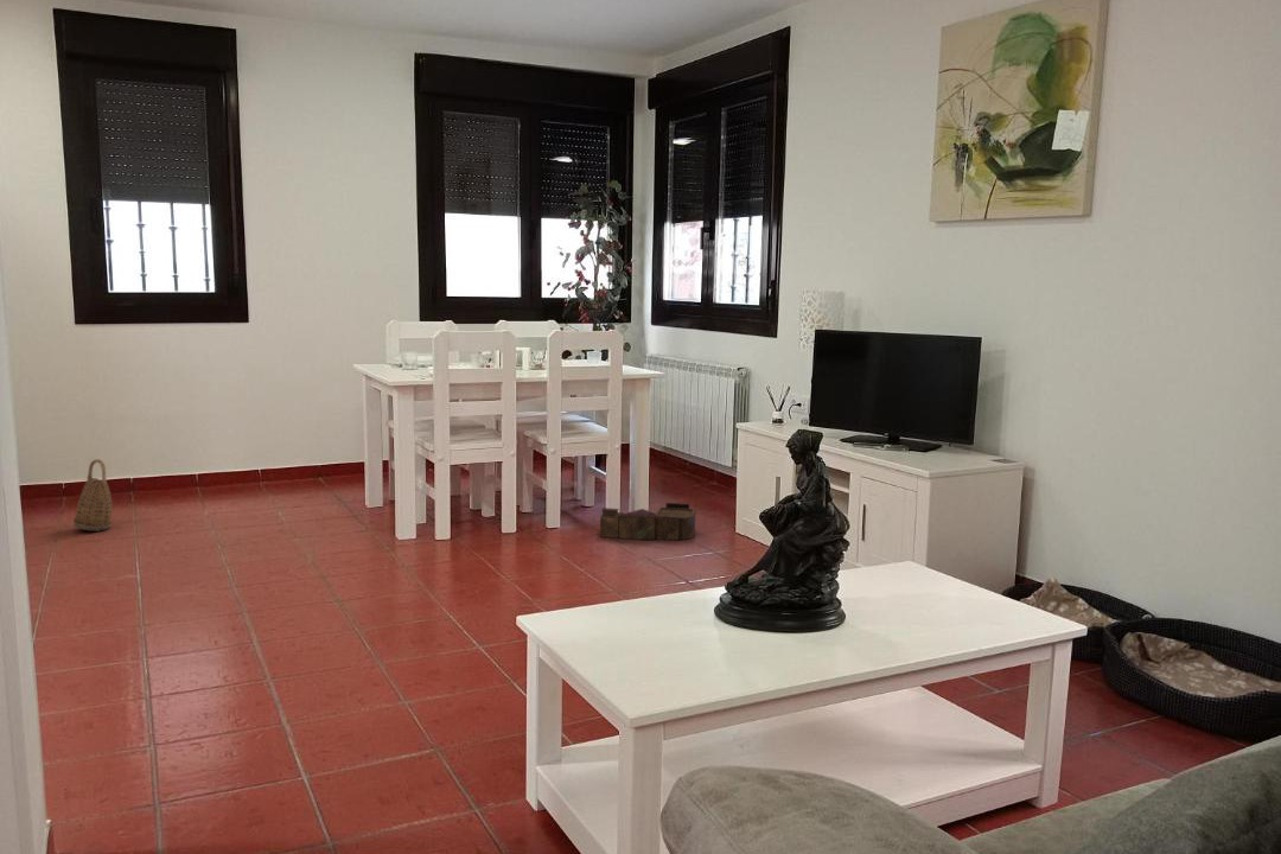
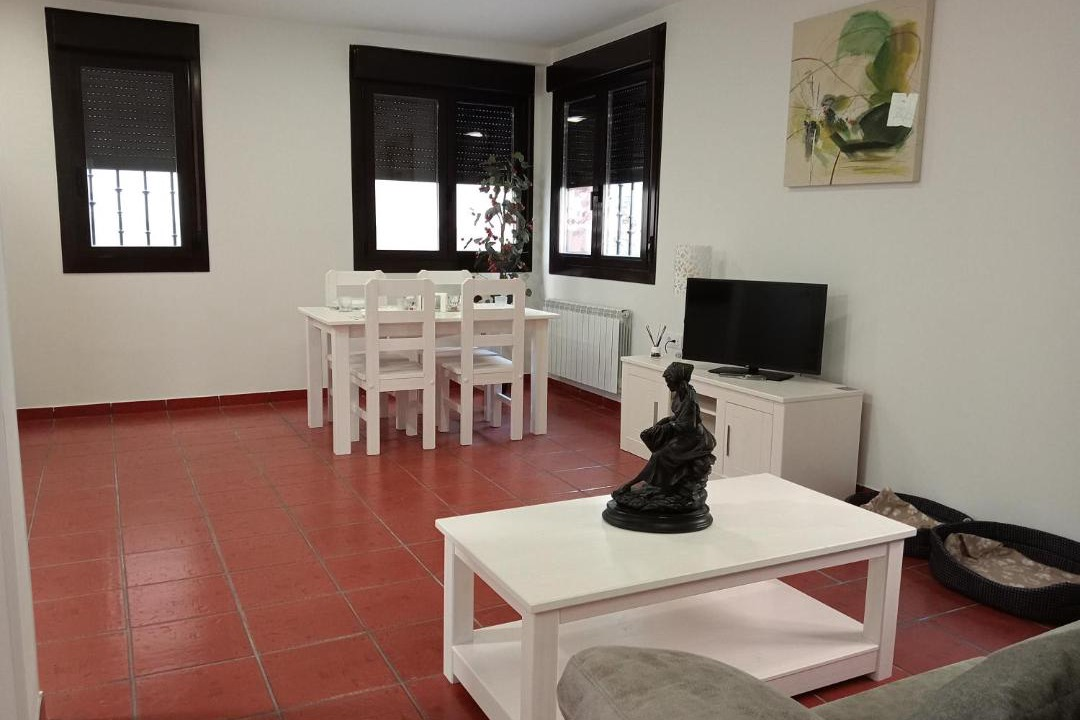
- basket [72,458,114,533]
- architectural model [599,502,697,542]
